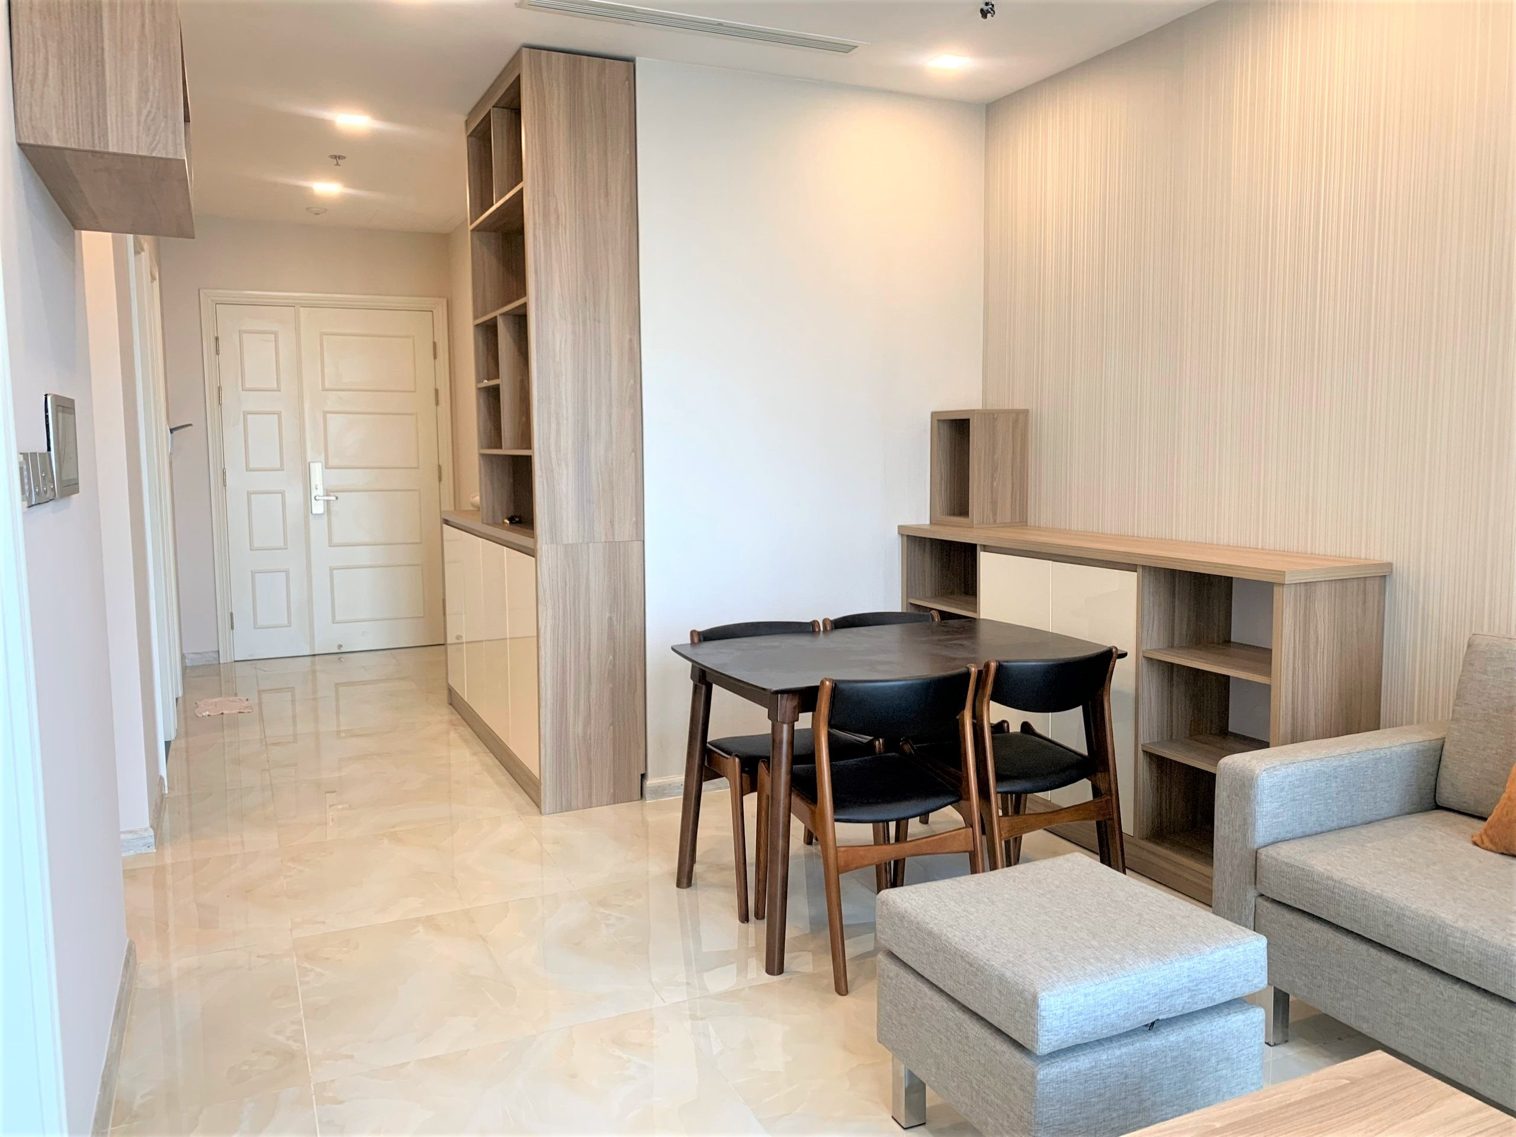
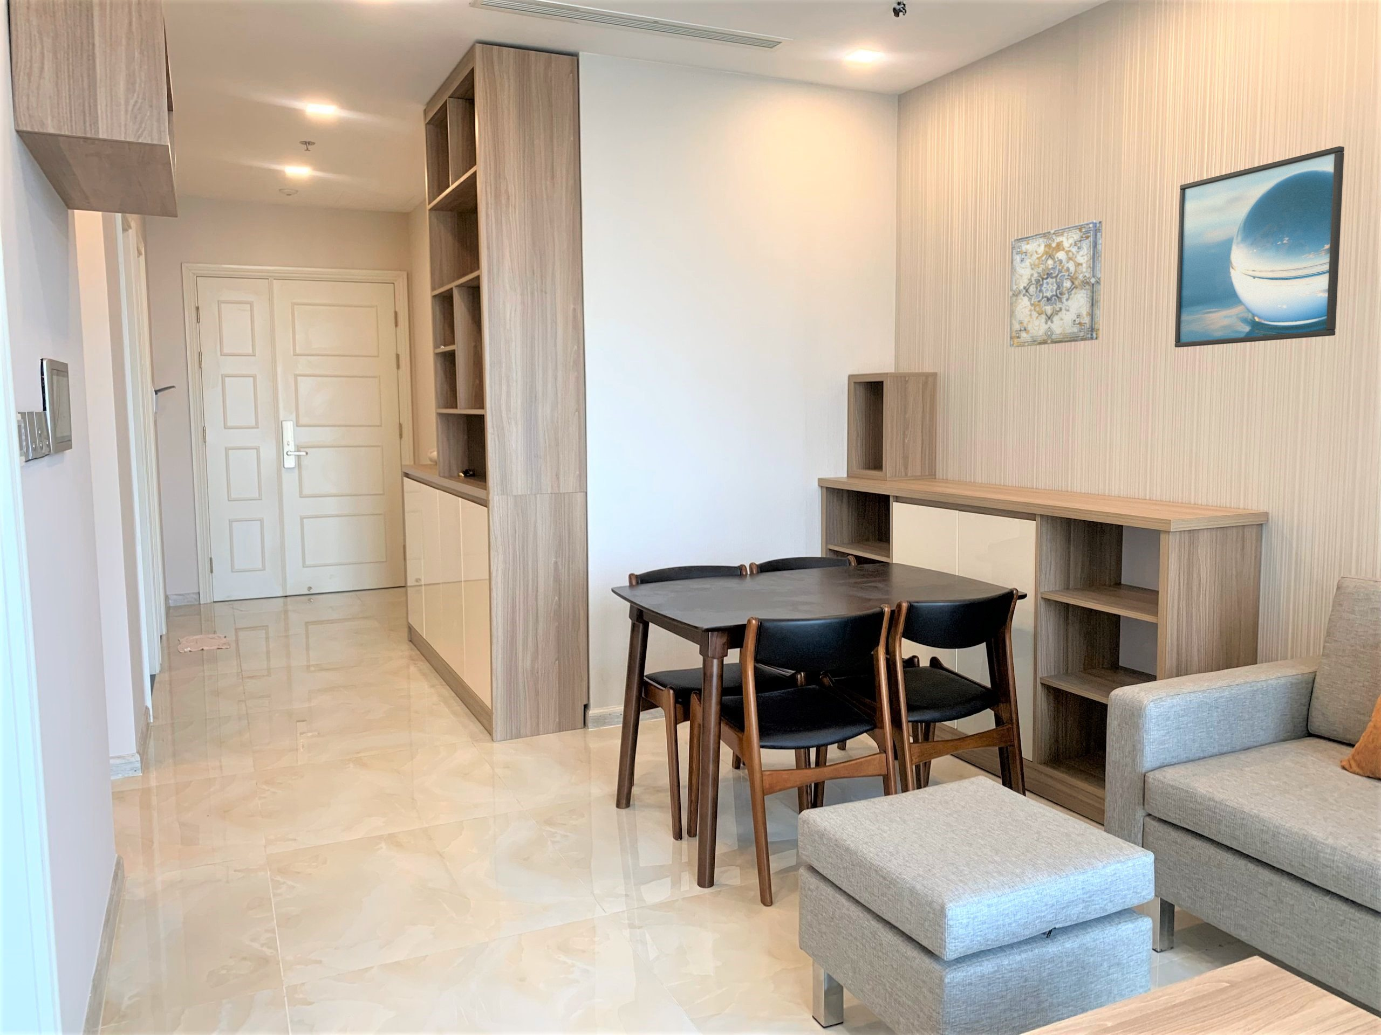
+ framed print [1174,146,1345,348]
+ wall art [1009,220,1103,348]
